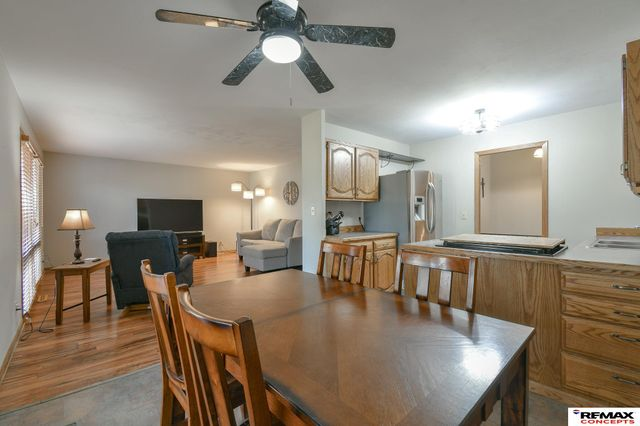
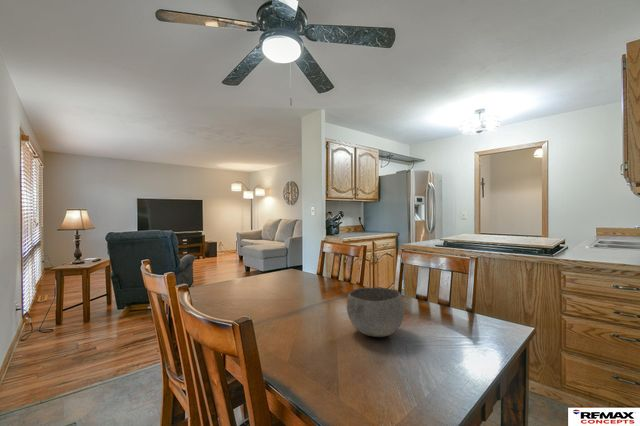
+ bowl [346,286,406,338]
